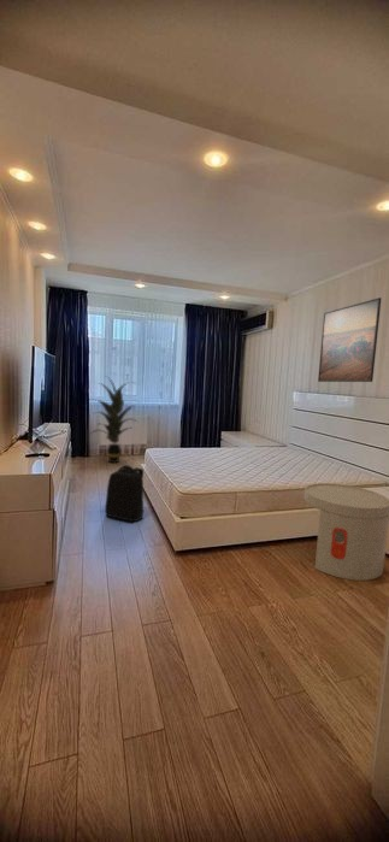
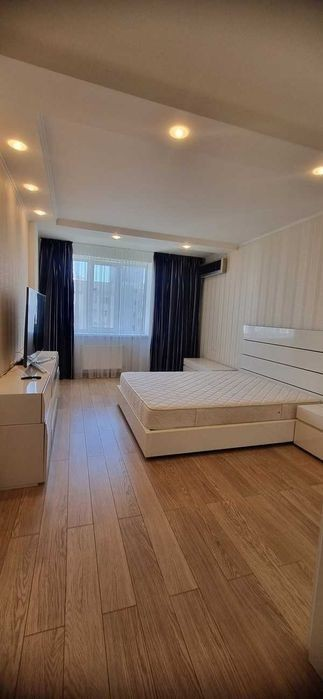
- side table [303,482,389,582]
- backpack [104,464,146,523]
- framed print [317,296,383,383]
- indoor plant [89,376,141,464]
